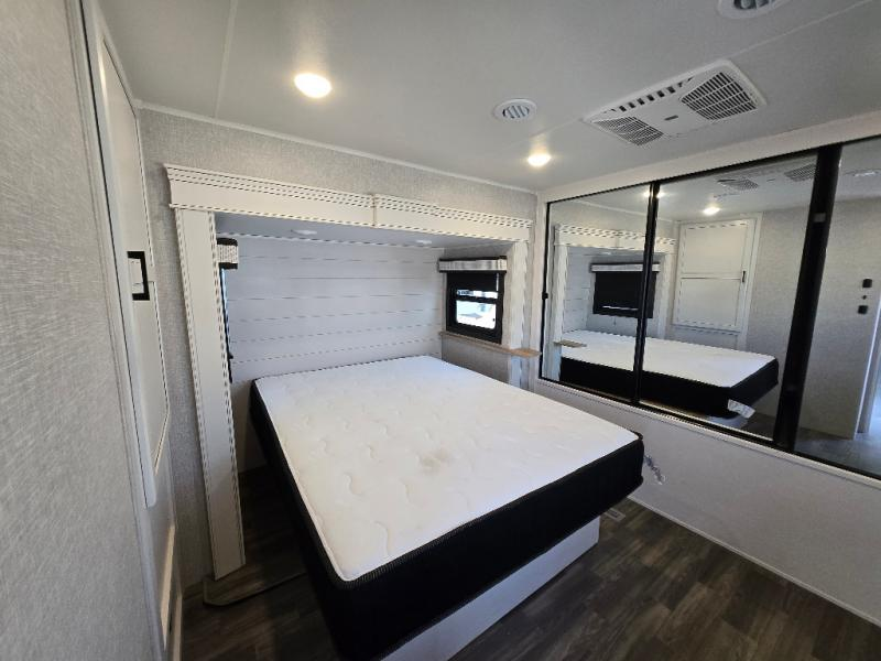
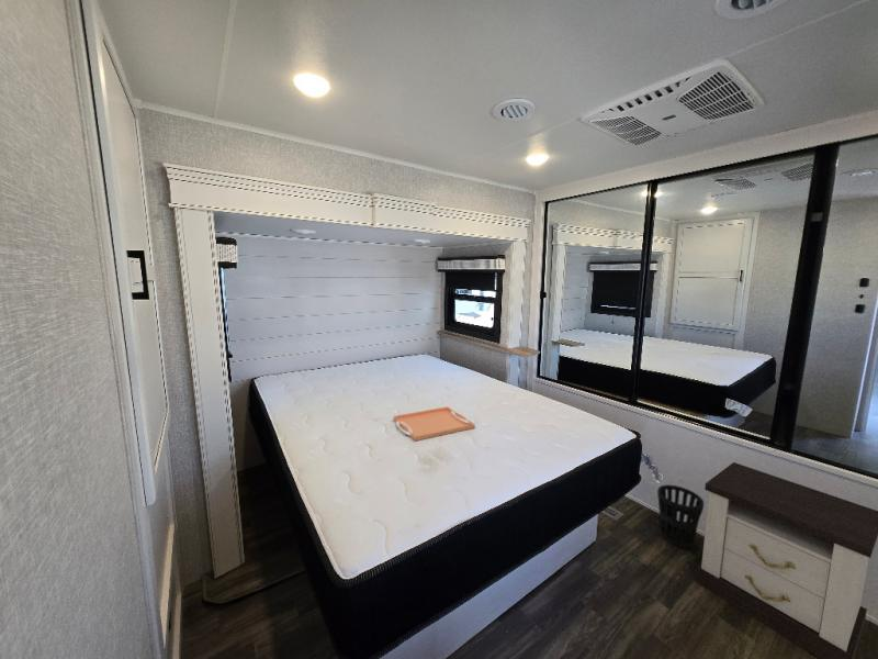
+ wastebasket [656,483,705,549]
+ serving tray [393,405,476,442]
+ nightstand [694,461,878,659]
